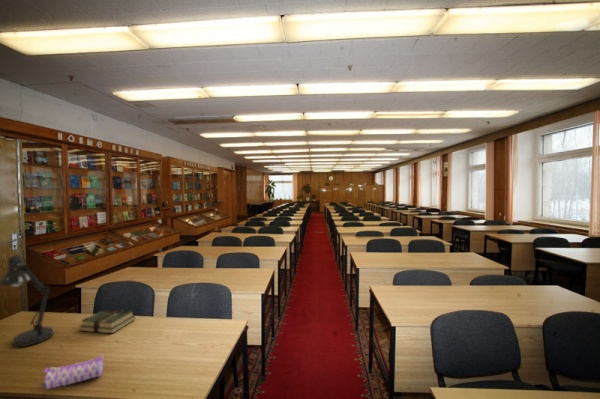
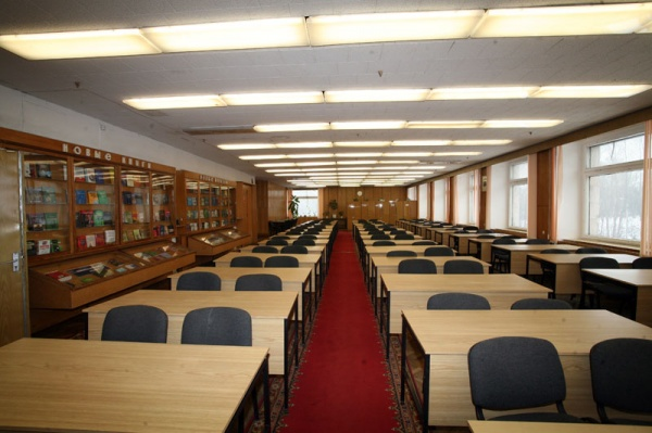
- desk lamp [0,254,55,348]
- book [79,308,136,334]
- pencil case [40,355,104,391]
